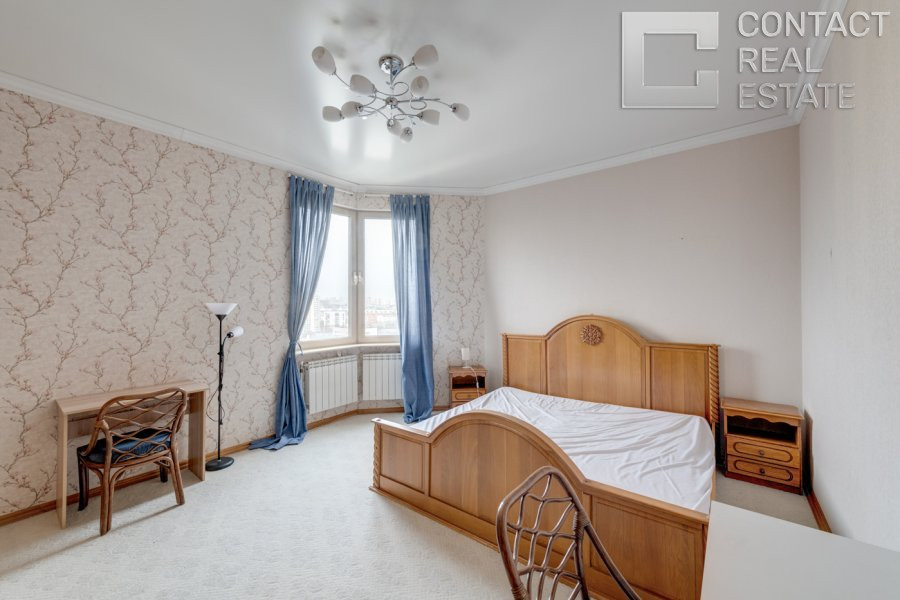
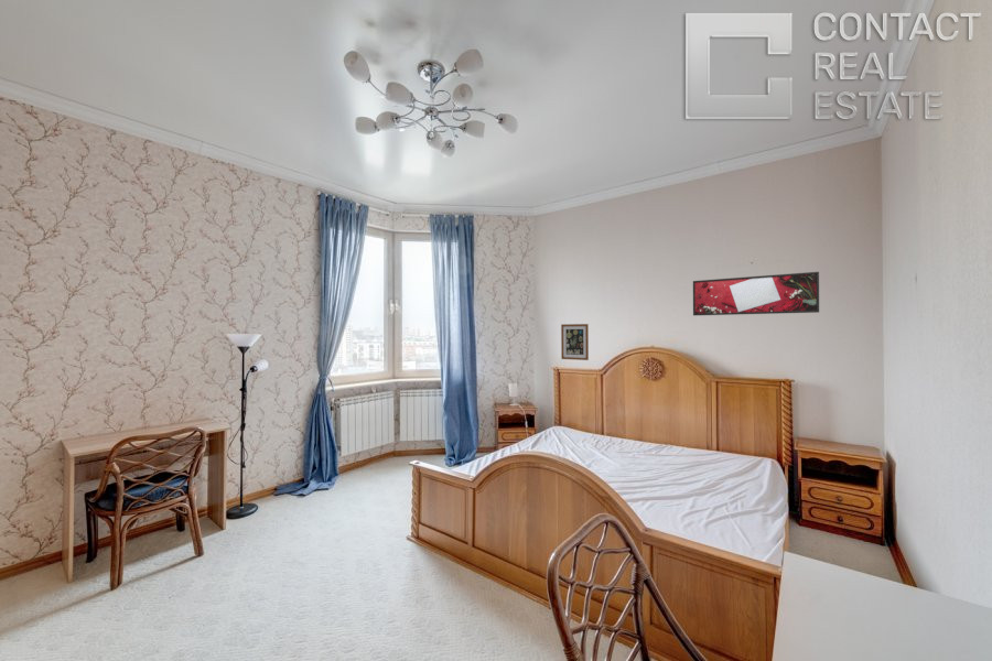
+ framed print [692,271,820,316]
+ wall art [560,323,590,361]
